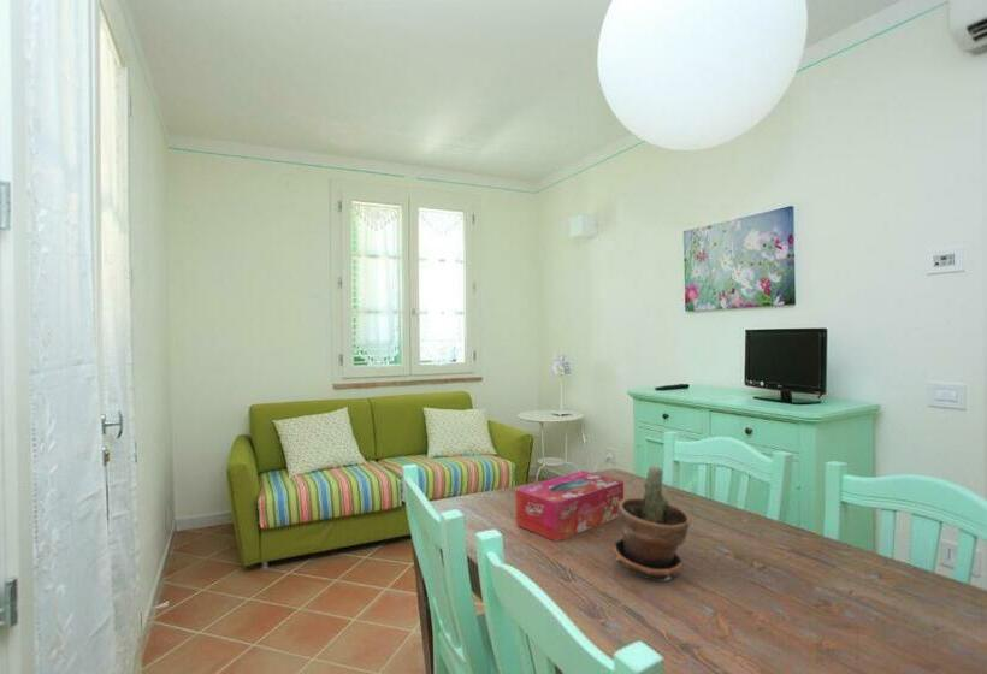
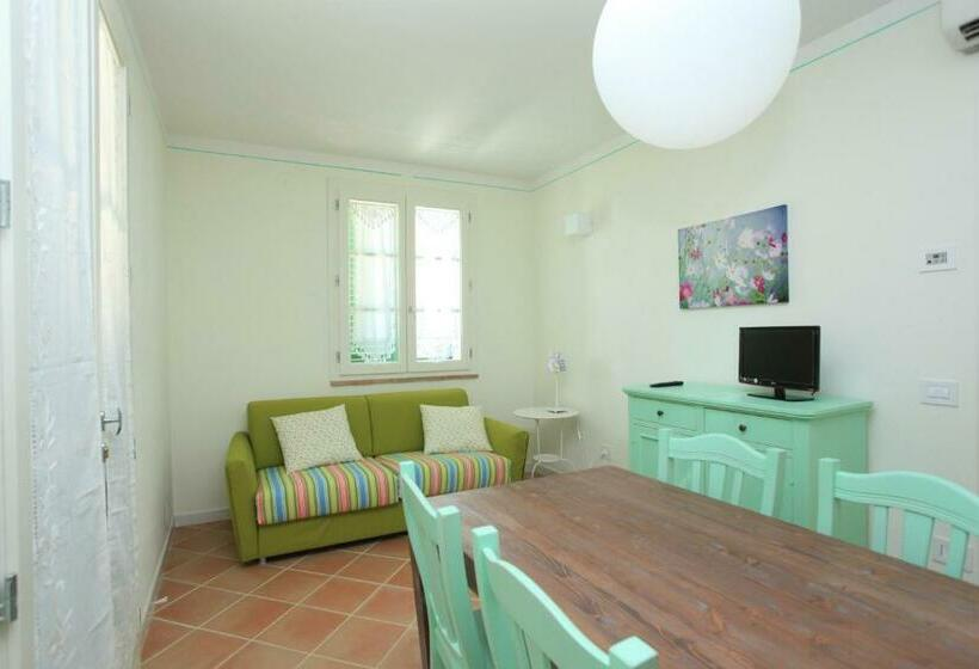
- potted plant [611,465,691,583]
- tissue box [515,469,625,543]
